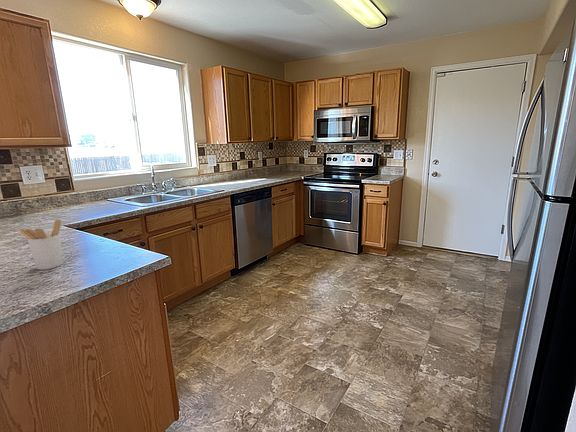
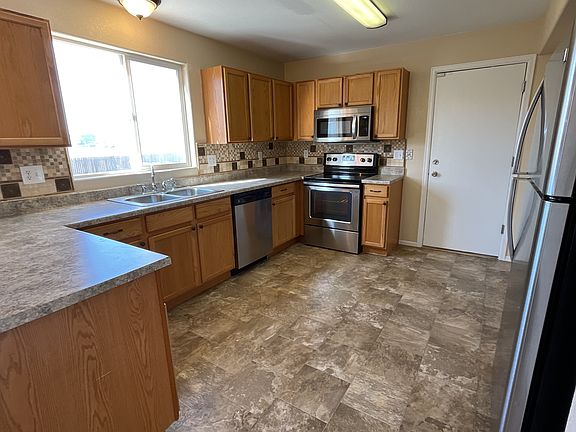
- utensil holder [17,219,64,271]
